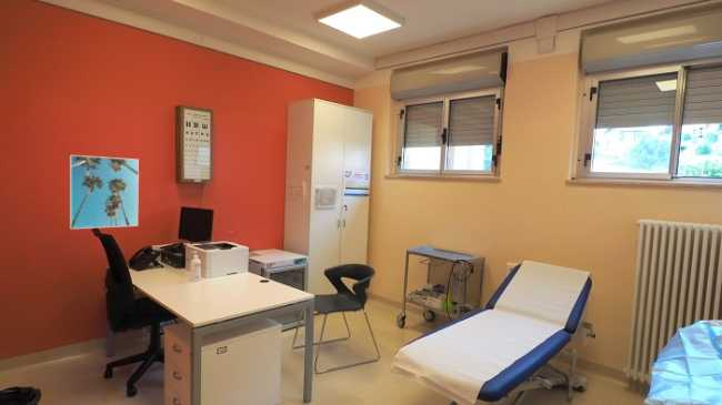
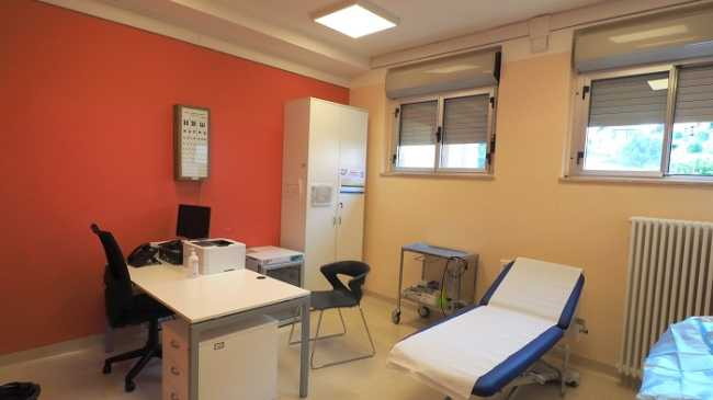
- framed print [69,154,140,230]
